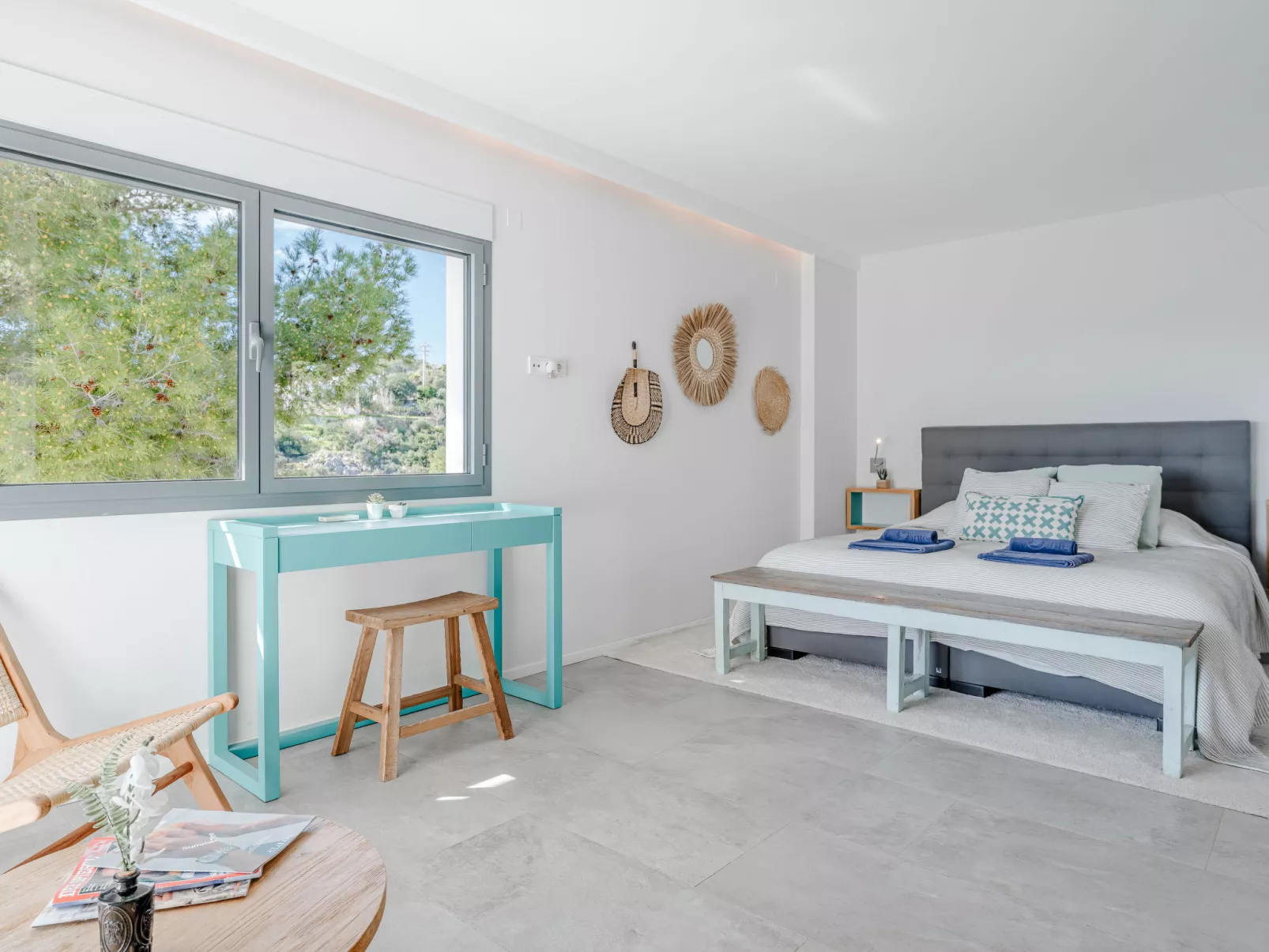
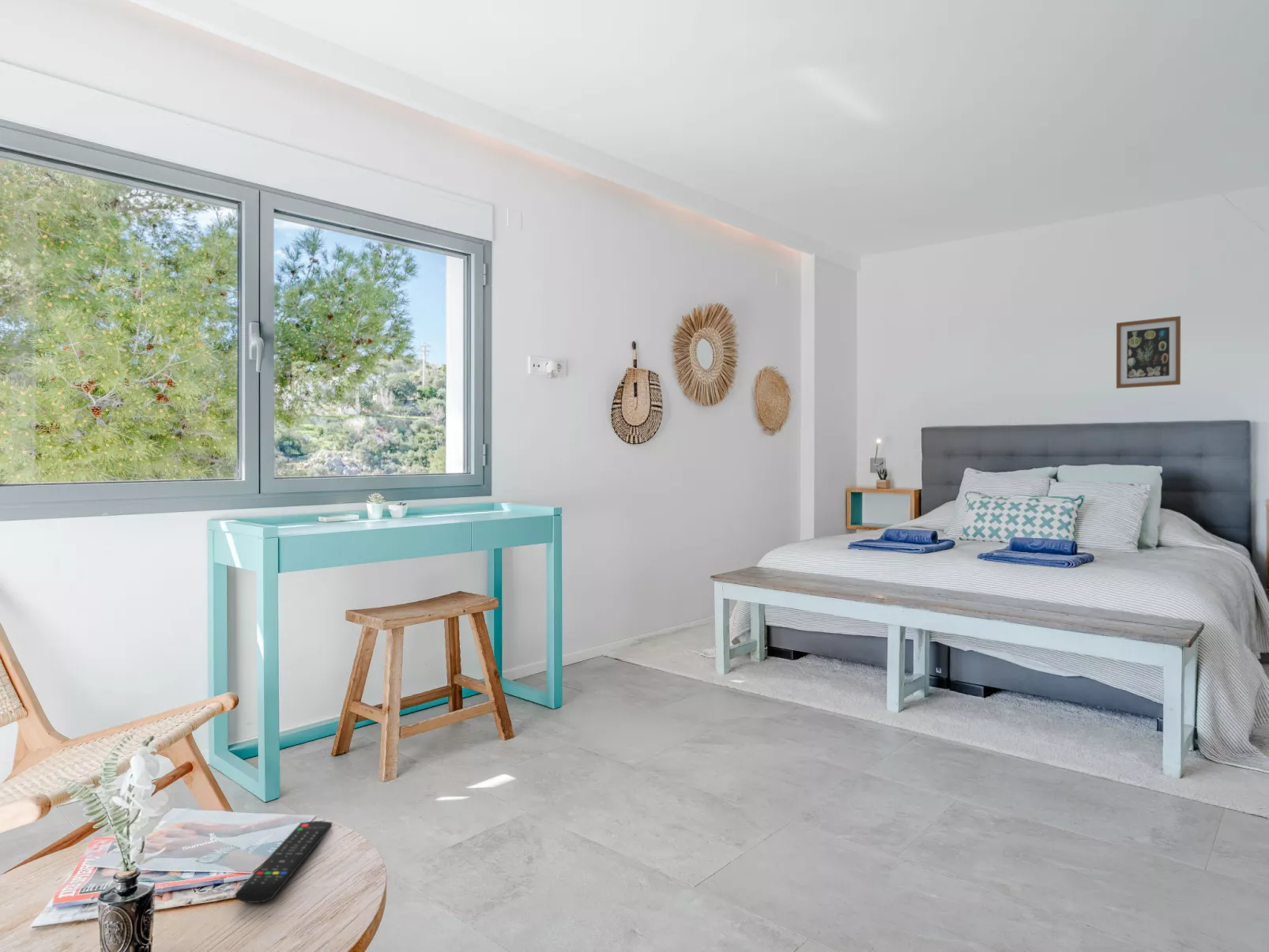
+ wall art [1116,315,1181,389]
+ remote control [235,820,333,904]
